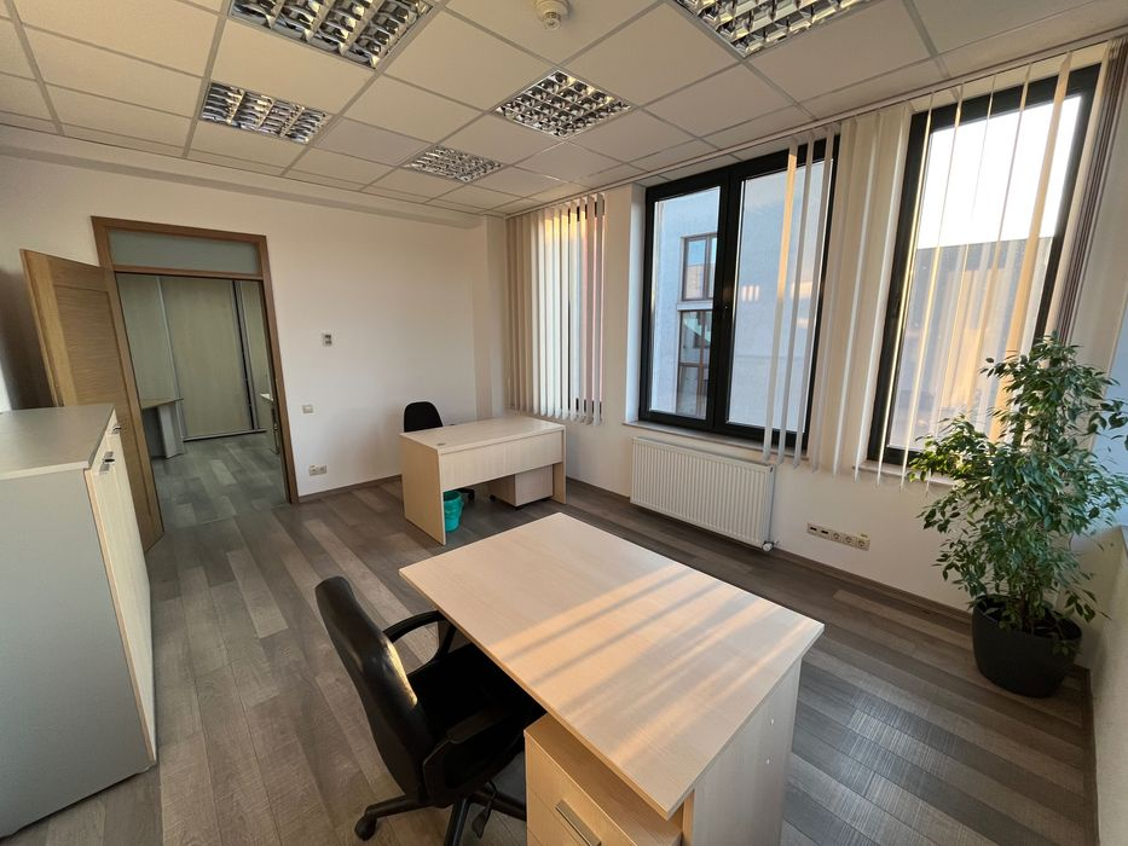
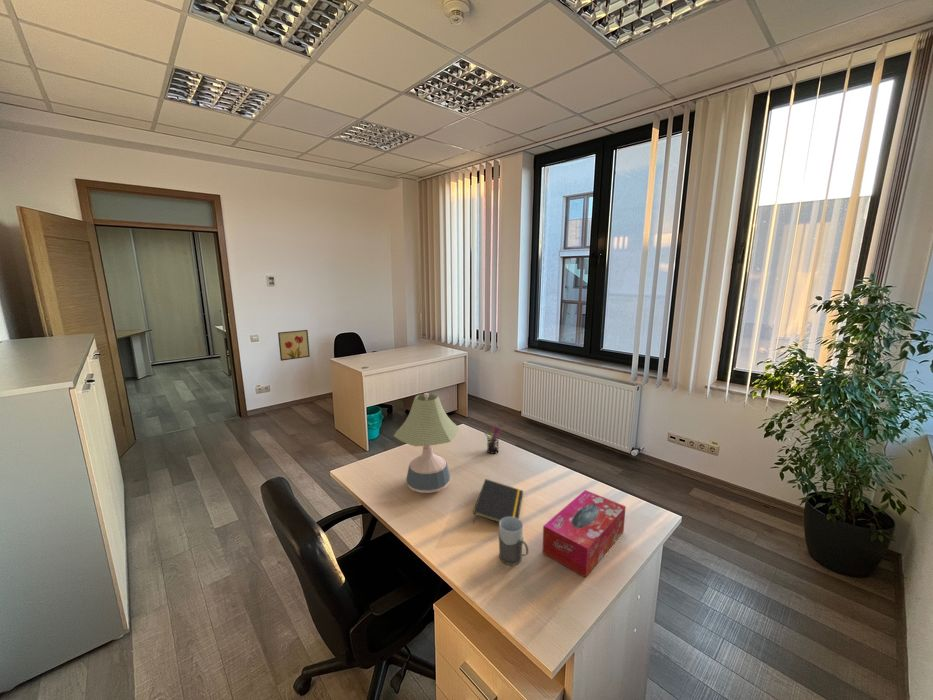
+ pen holder [483,425,501,455]
+ tissue box [541,489,627,579]
+ desk lamp [393,392,460,494]
+ wall art [277,329,311,362]
+ notepad [472,478,524,524]
+ mug [498,517,529,566]
